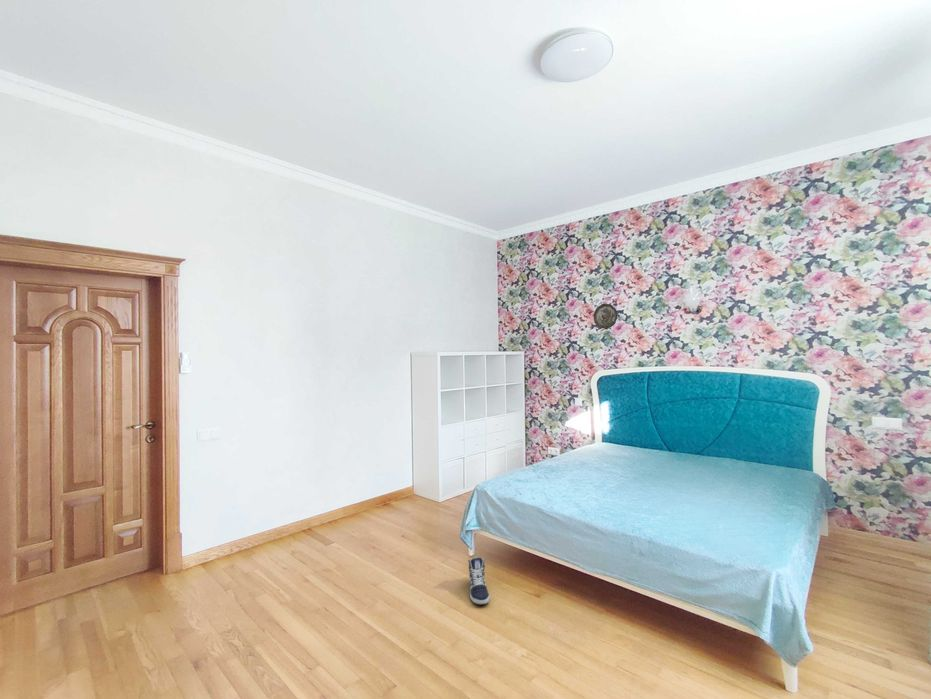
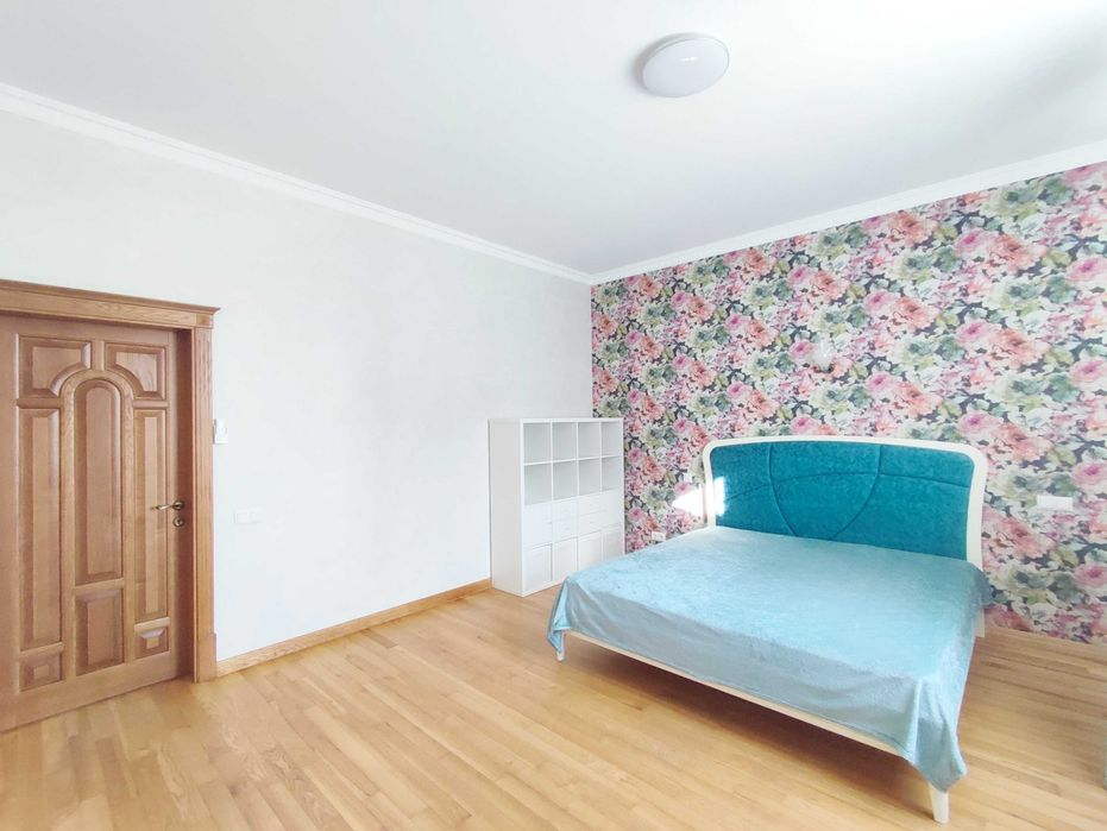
- decorative plate [592,303,618,330]
- sneaker [467,556,490,606]
